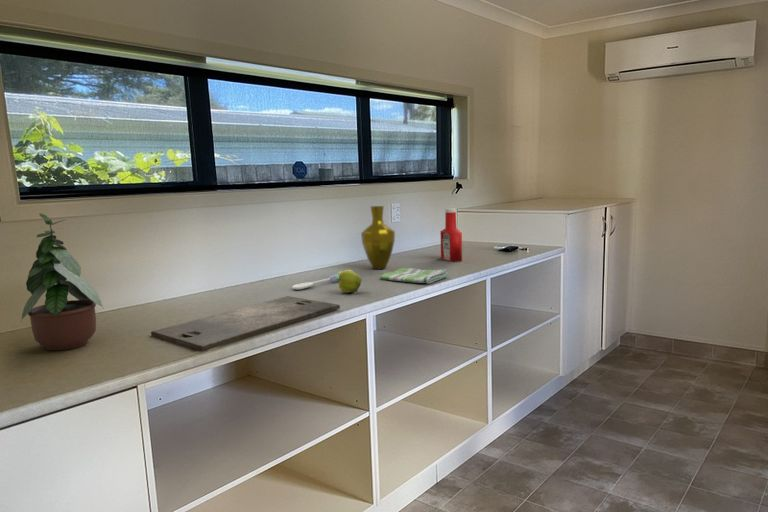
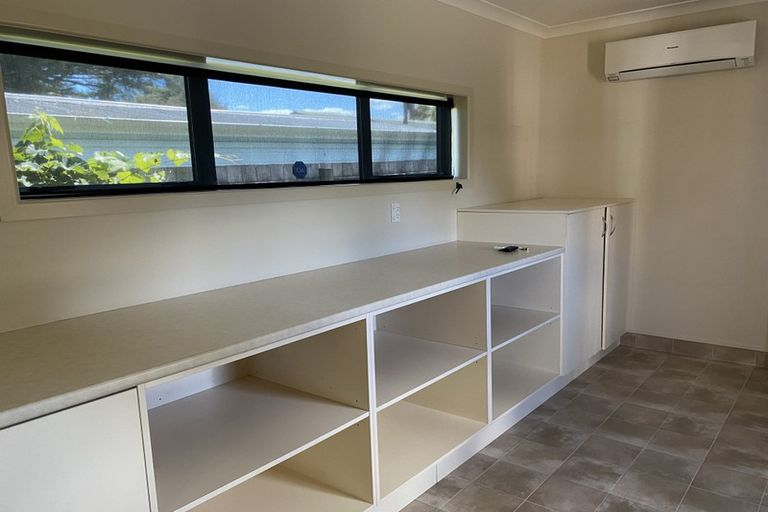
- spoon [291,269,354,291]
- apple [336,270,362,293]
- soap bottle [439,208,463,263]
- vase [360,205,396,270]
- cutting board [150,295,341,352]
- dish towel [379,267,449,285]
- potted plant [20,212,105,351]
